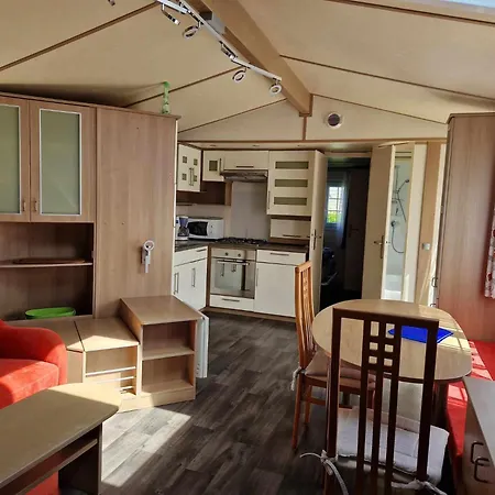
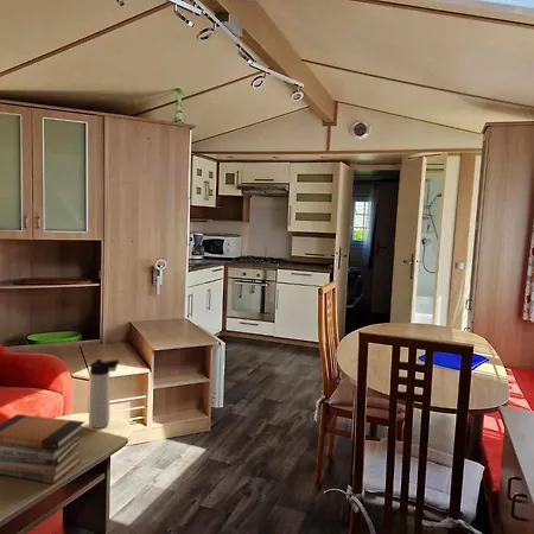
+ thermos bottle [88,358,121,430]
+ book stack [0,413,85,485]
